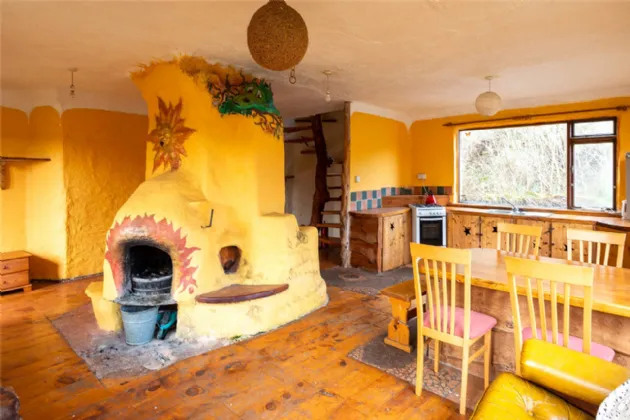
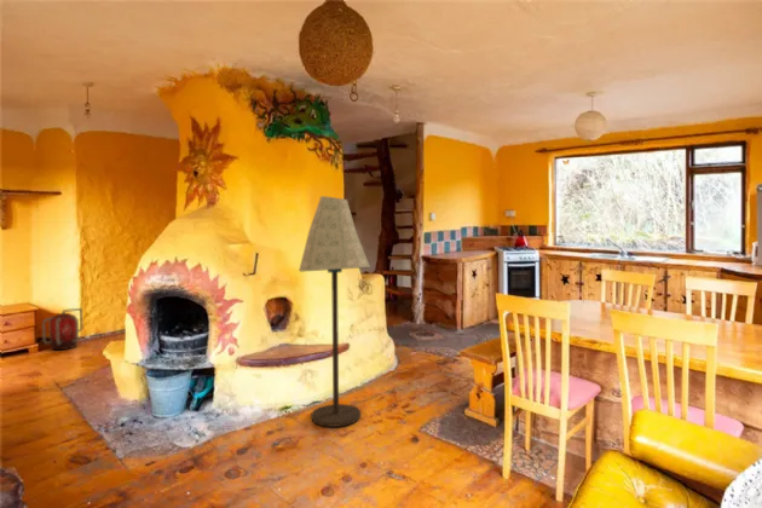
+ floor lamp [298,195,371,428]
+ fire extinguisher [41,307,83,351]
